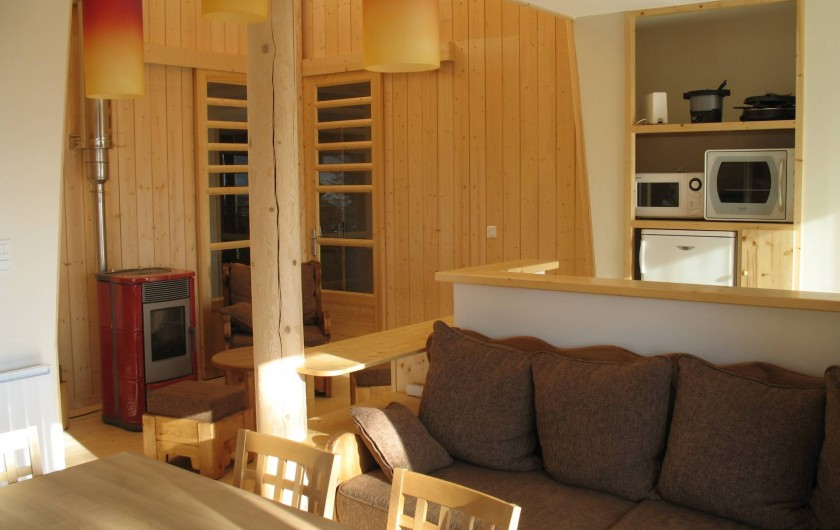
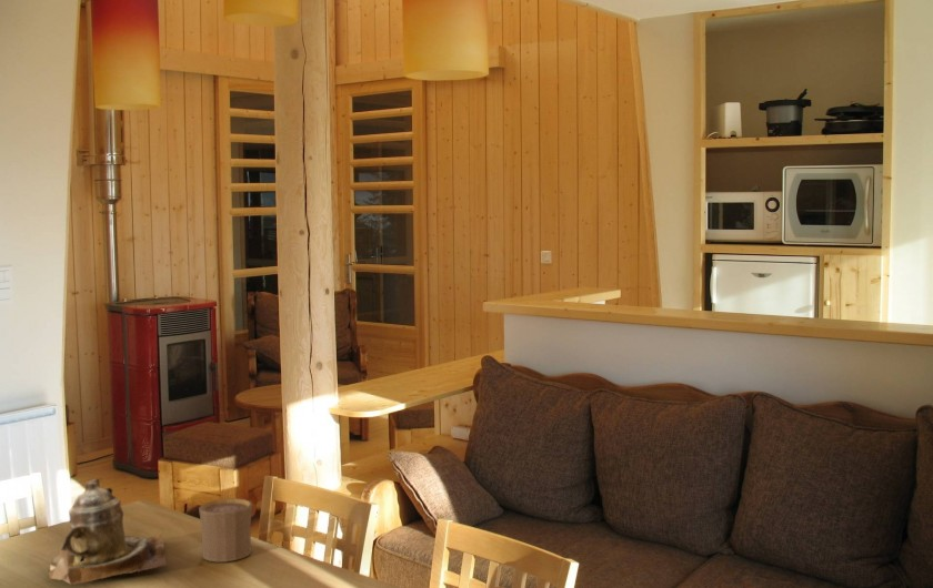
+ teapot [48,478,168,586]
+ cup [198,497,253,562]
